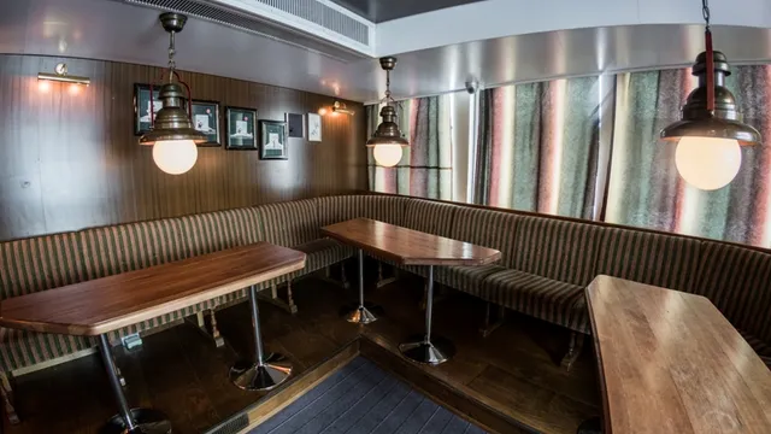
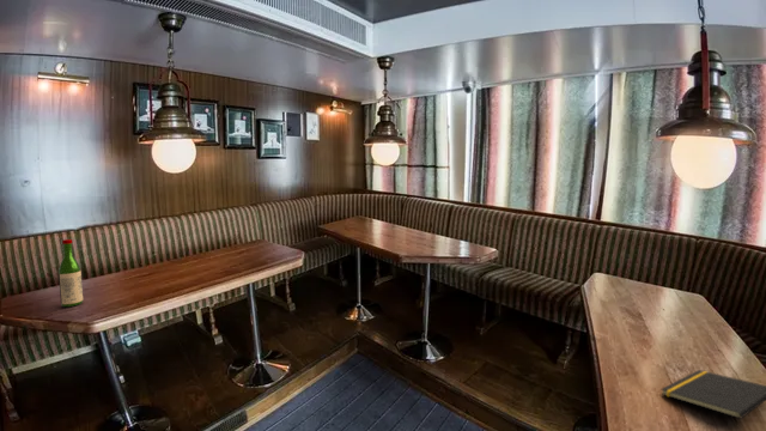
+ notepad [659,369,766,420]
+ wine bottle [57,238,84,308]
